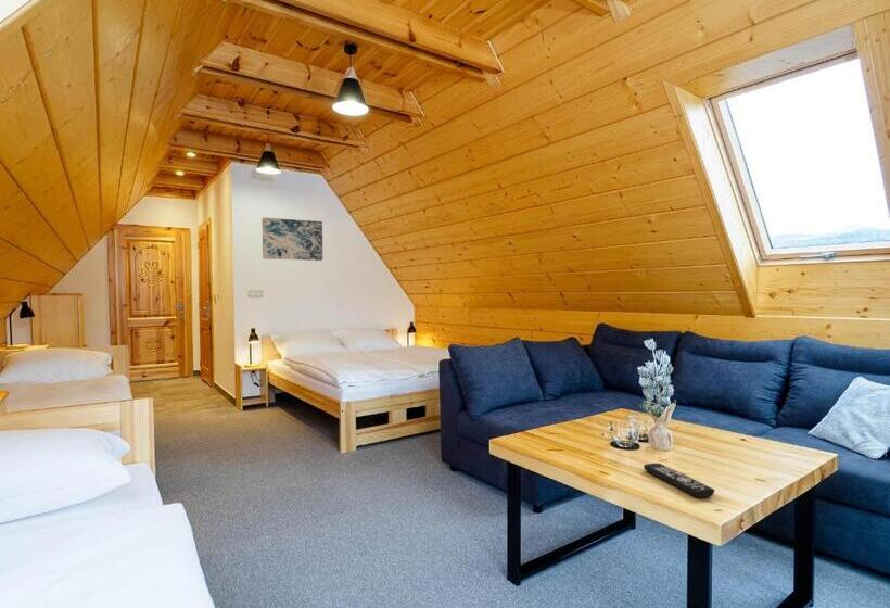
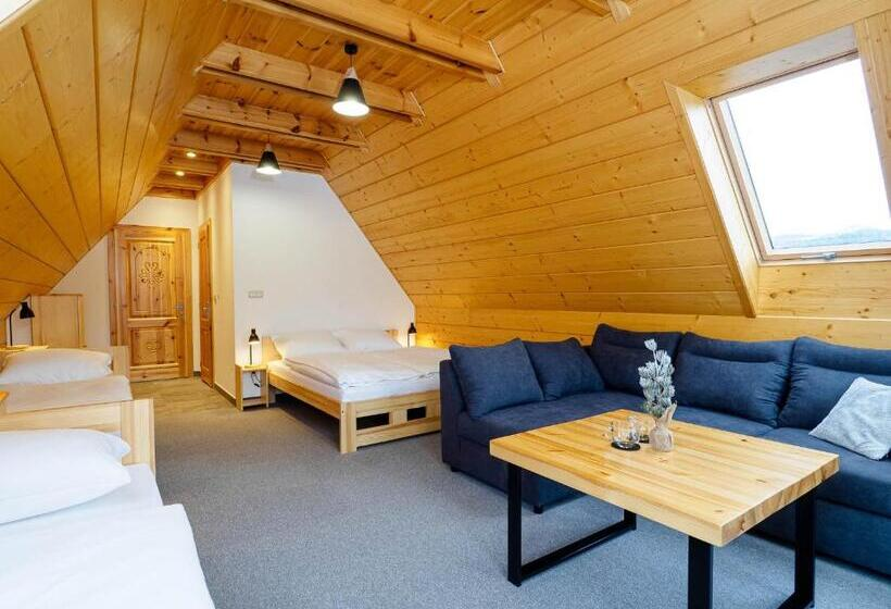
- wall art [260,216,323,262]
- remote control [643,463,715,498]
